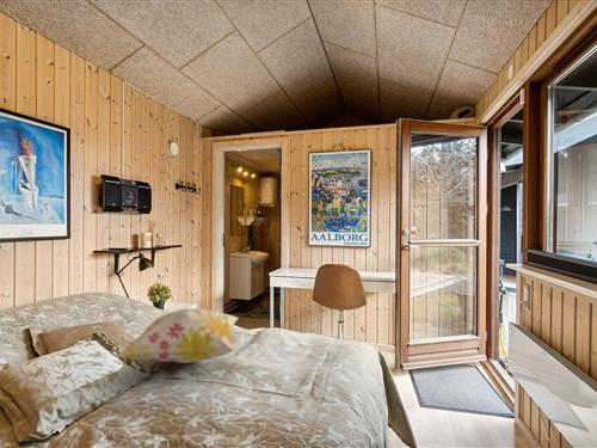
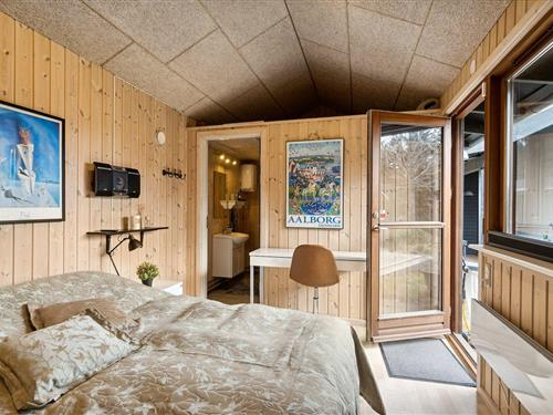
- decorative pillow [115,307,240,364]
